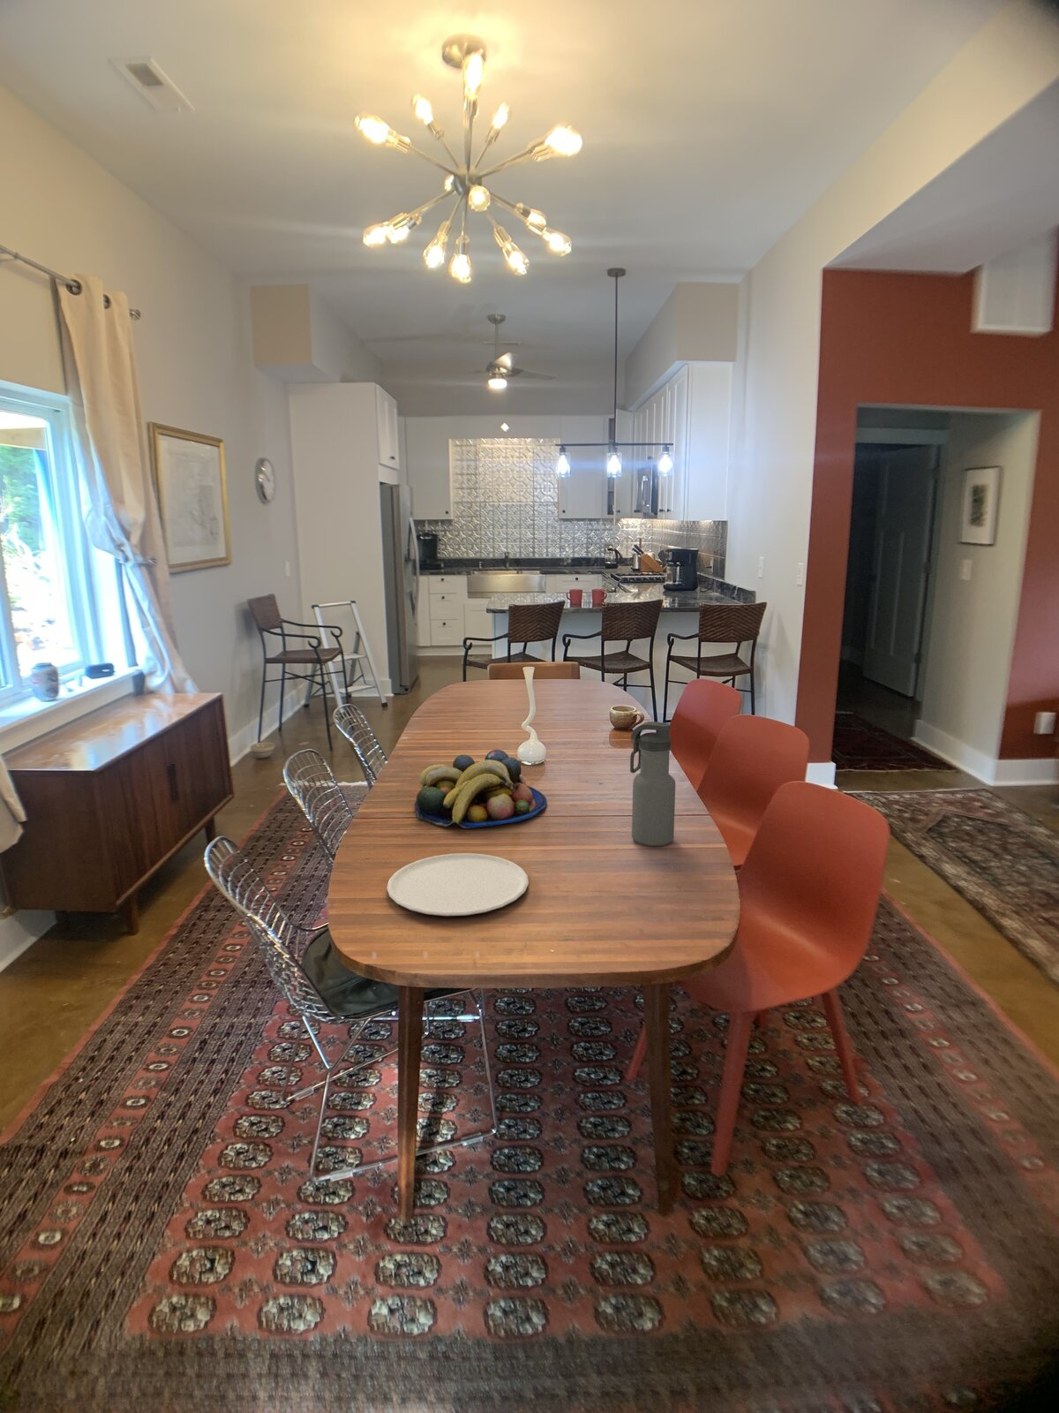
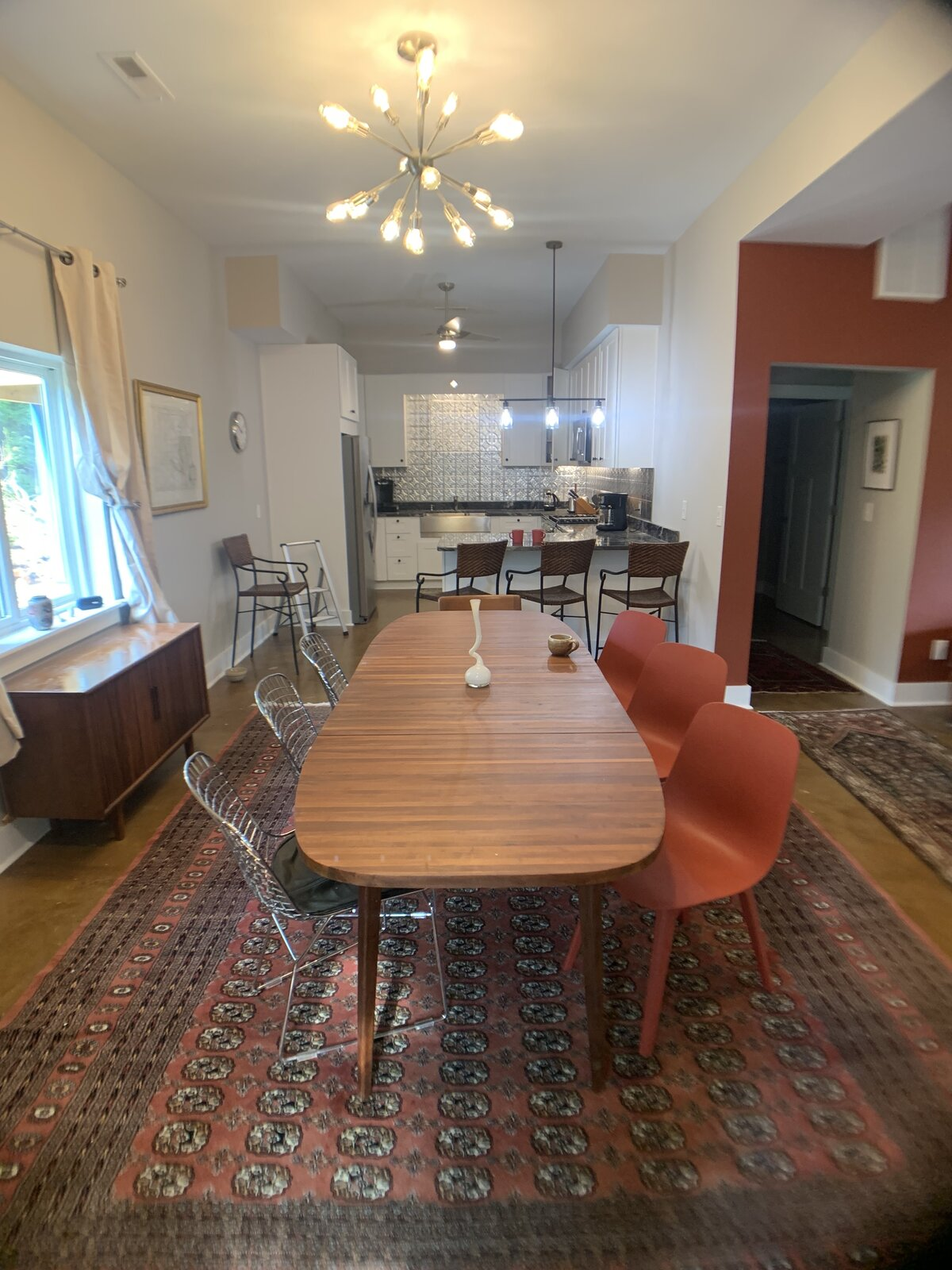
- water bottle [630,721,676,847]
- plate [386,852,530,917]
- fruit bowl [414,749,548,829]
